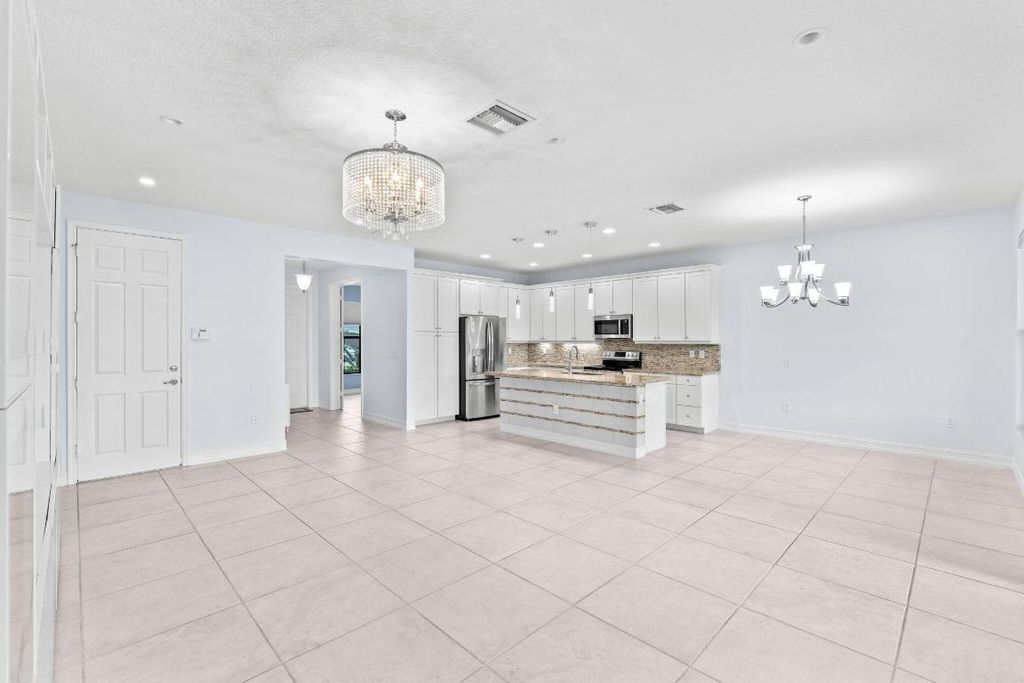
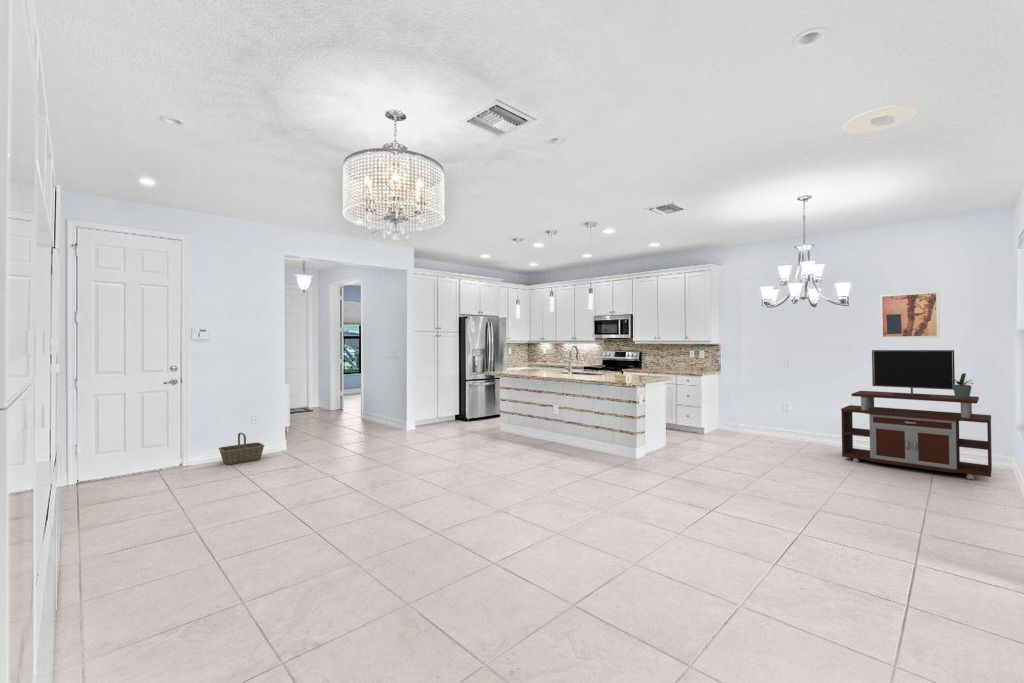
+ recessed light [841,104,919,135]
+ tv stand [840,349,993,480]
+ wall art [879,290,941,340]
+ basket [218,432,265,466]
+ potted plant [948,372,974,399]
